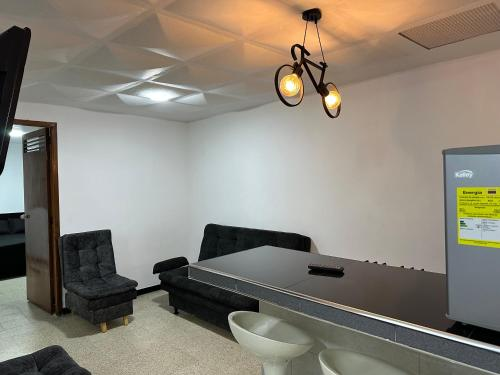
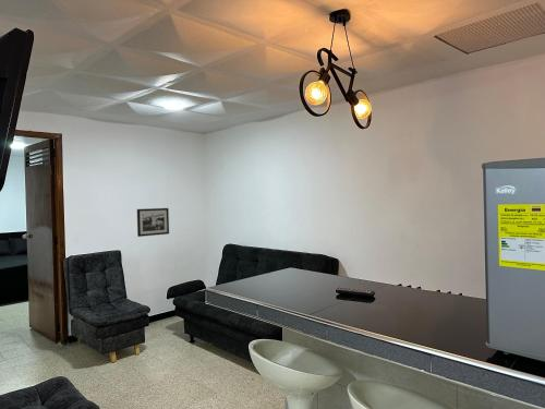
+ picture frame [136,207,170,238]
